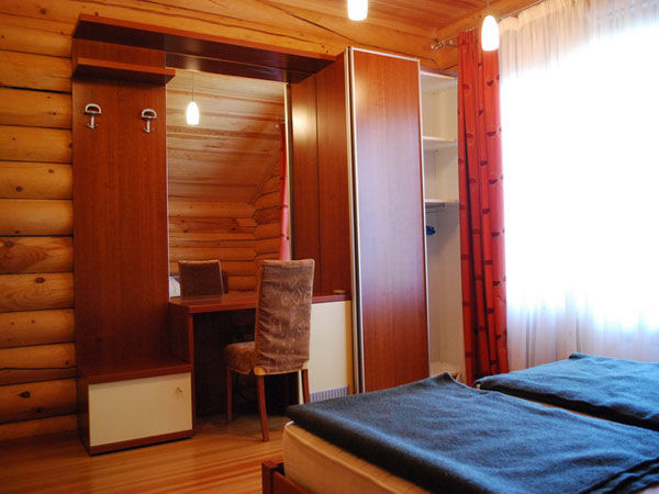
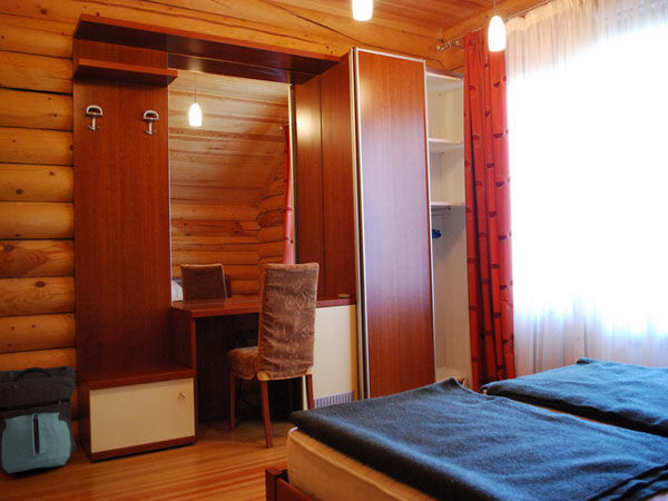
+ backpack [0,365,77,475]
